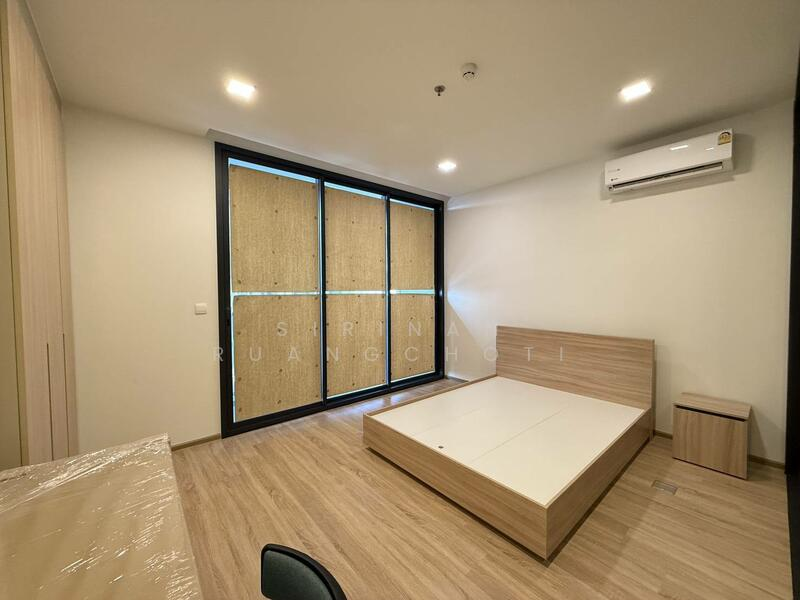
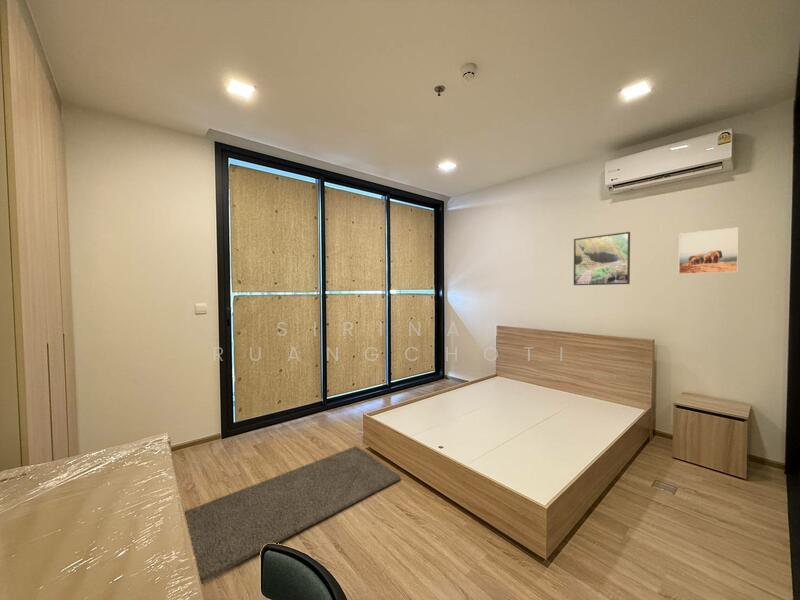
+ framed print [678,226,740,275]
+ rug [184,445,401,583]
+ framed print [573,231,631,286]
